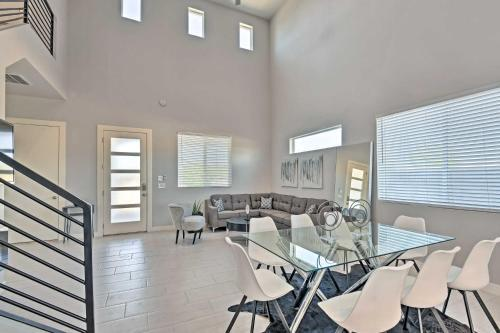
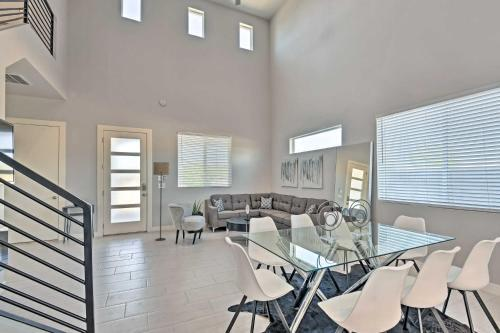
+ floor lamp [152,161,170,242]
